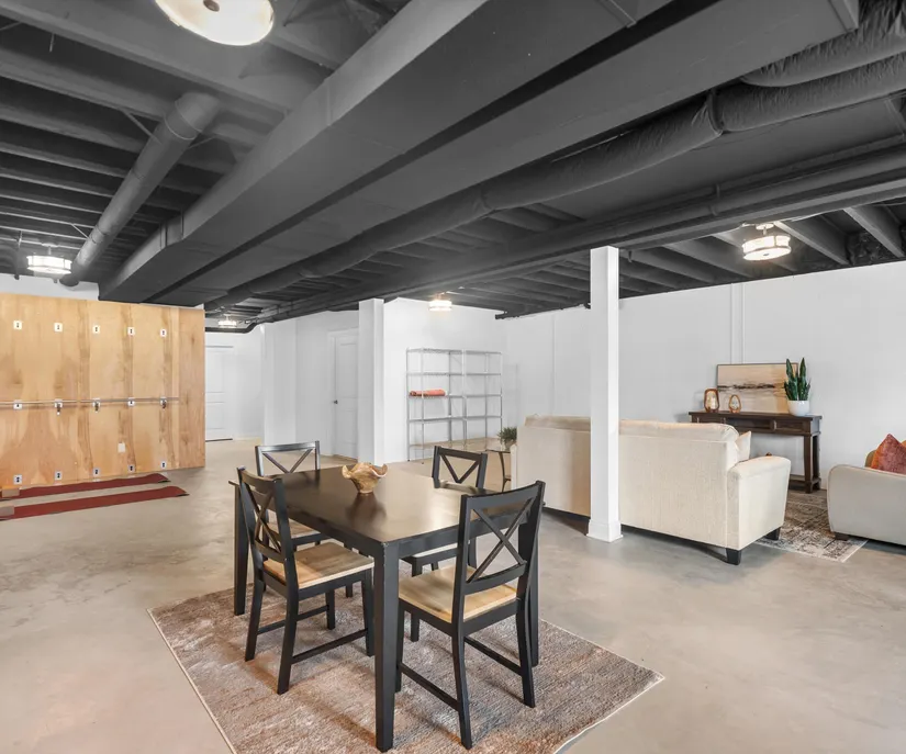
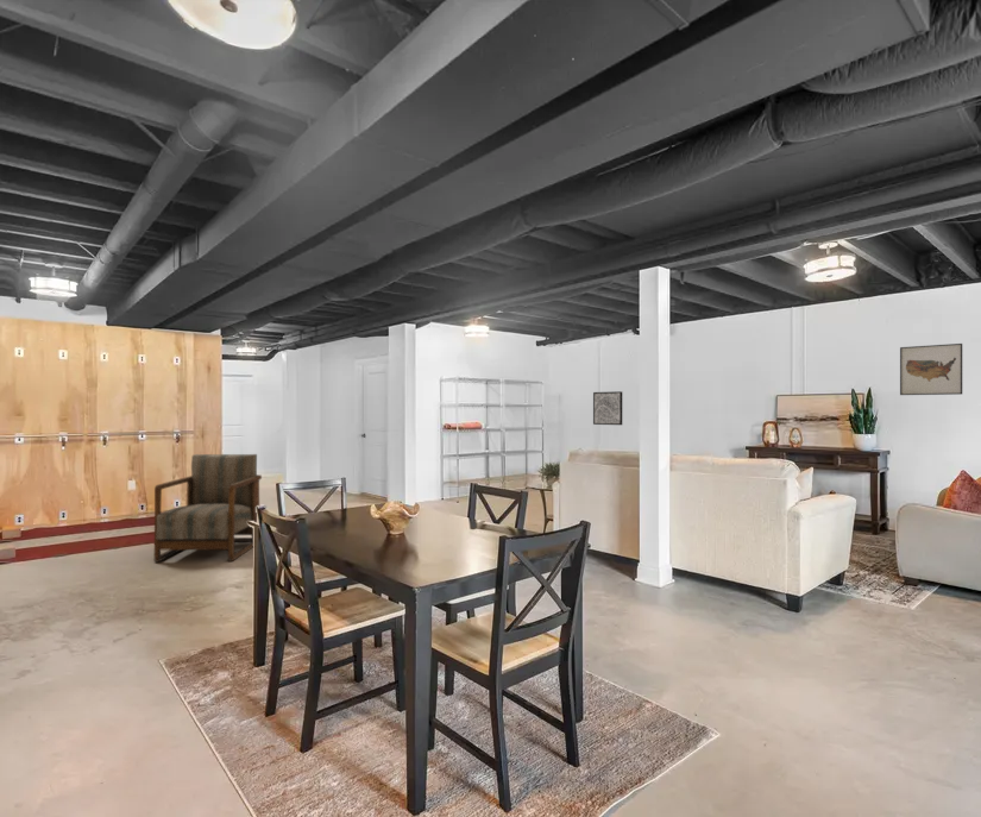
+ wall art [592,390,623,426]
+ armchair [153,453,263,564]
+ wall art [899,342,963,396]
